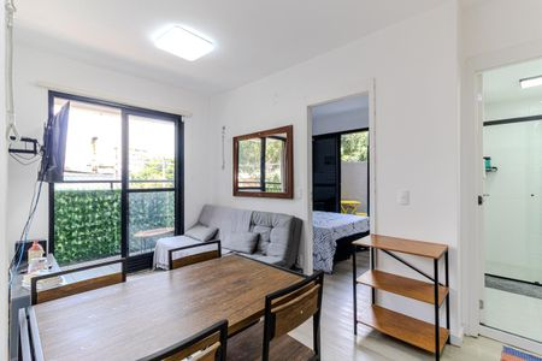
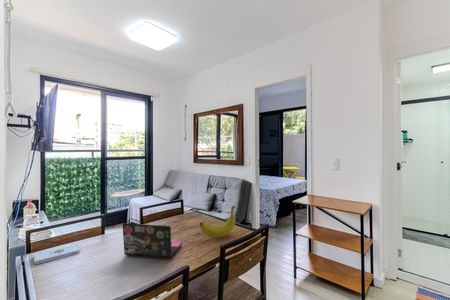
+ laptop [122,222,183,259]
+ banana [199,205,236,239]
+ notepad [33,242,81,265]
